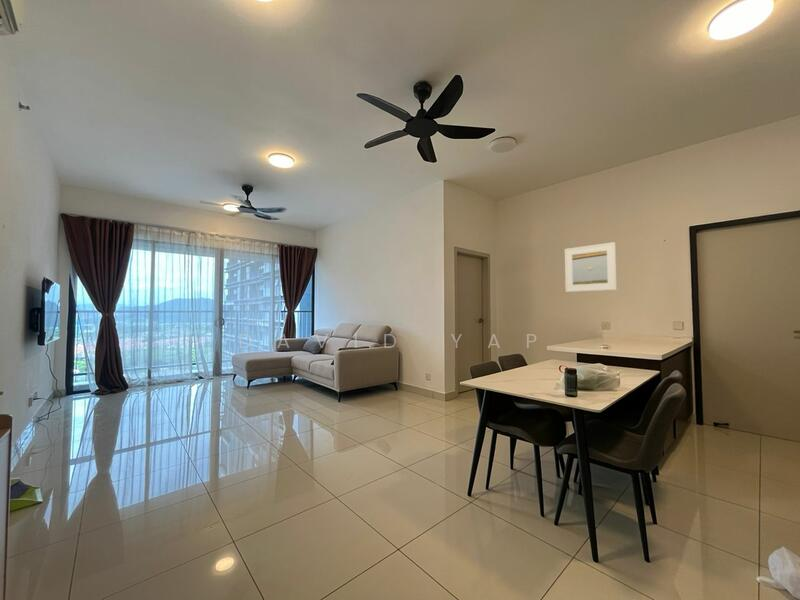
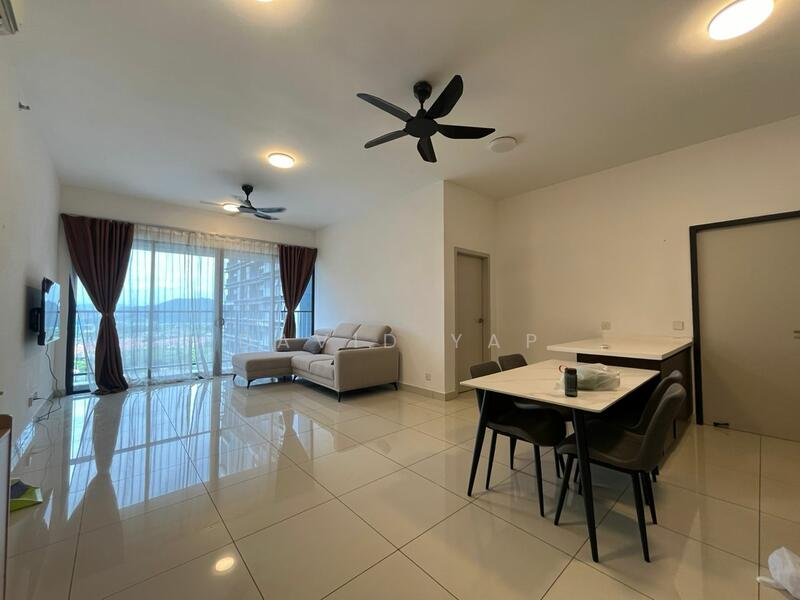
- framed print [564,241,618,293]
